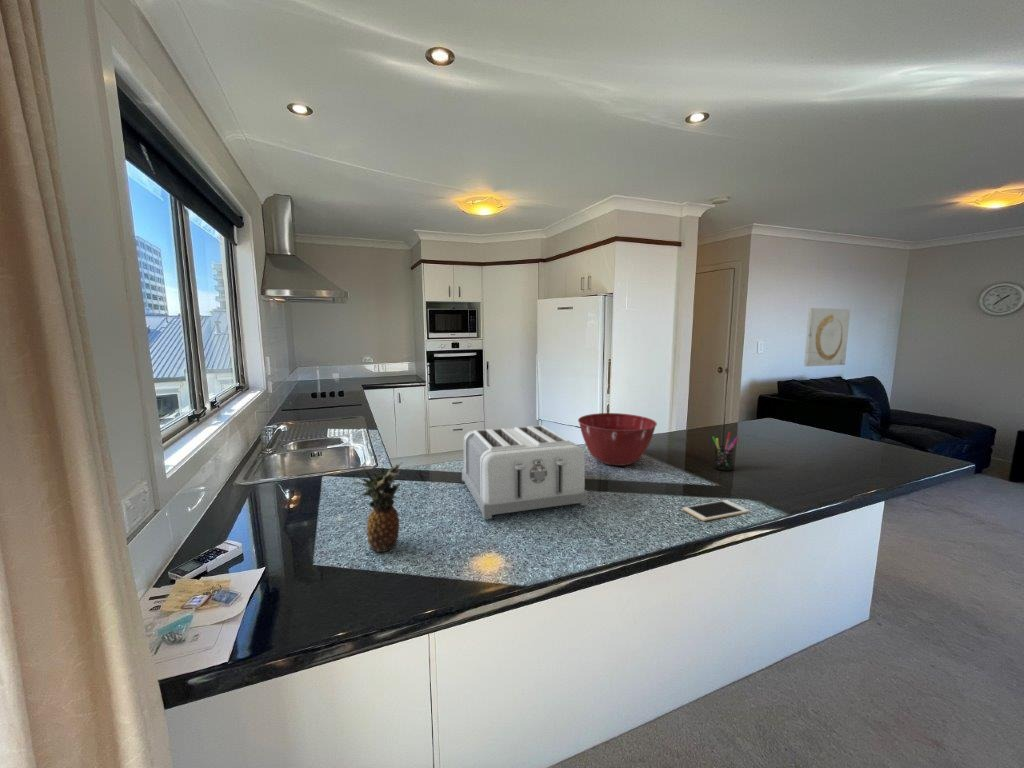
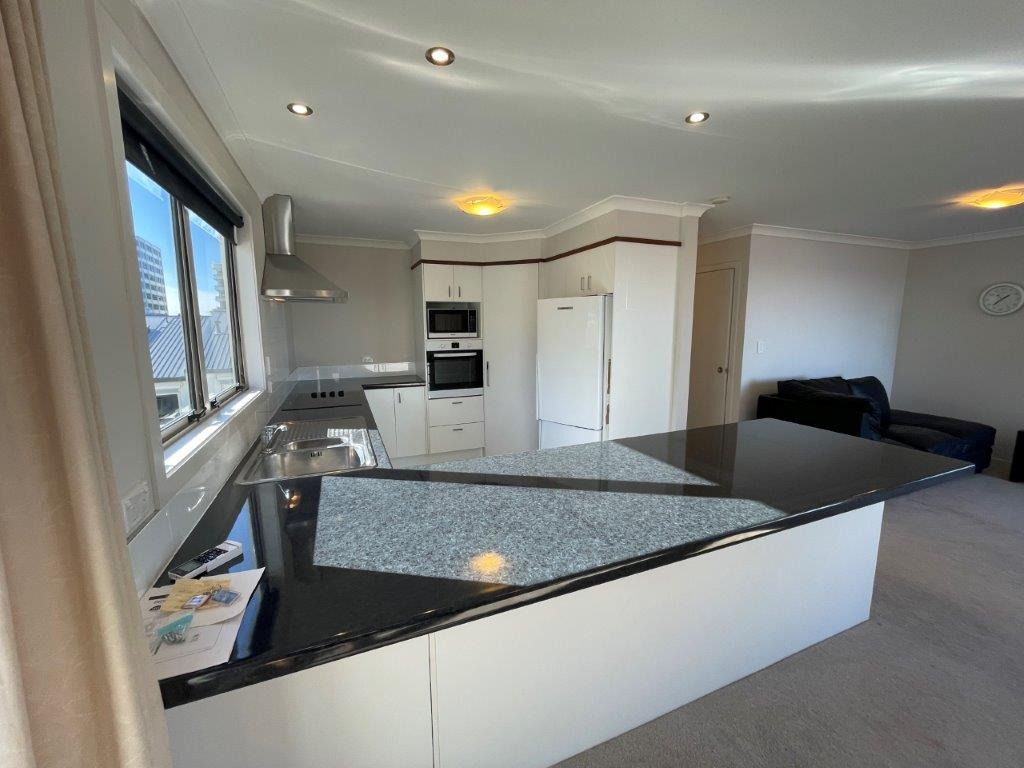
- cell phone [682,499,750,522]
- pen holder [711,431,739,472]
- mixing bowl [577,412,658,467]
- fruit [351,461,404,553]
- toaster [461,424,589,520]
- wall art [803,307,851,367]
